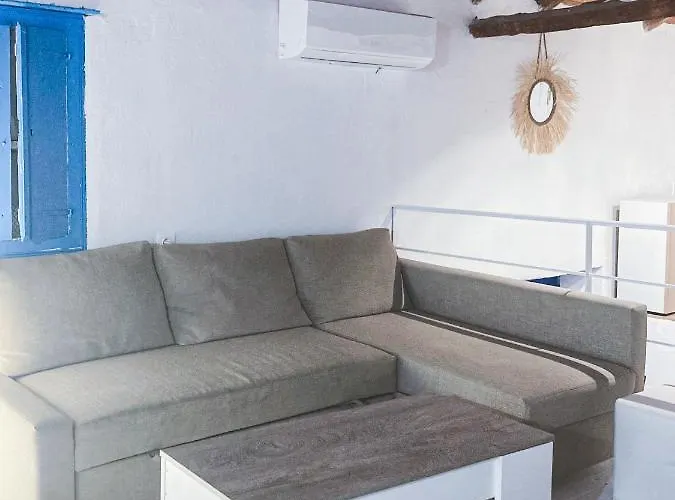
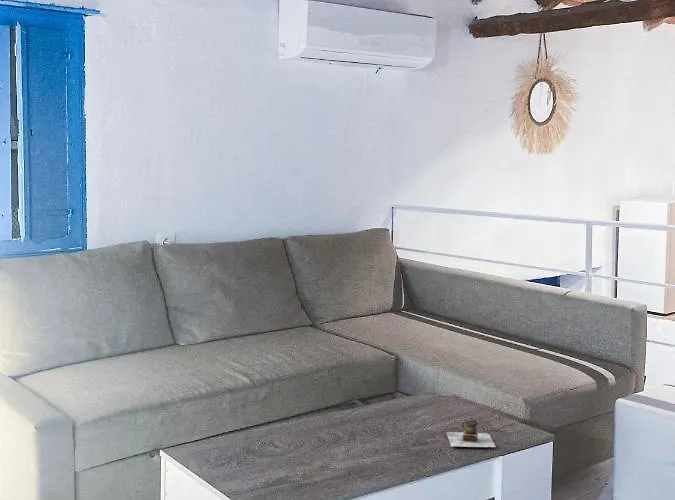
+ teapot [445,417,497,448]
